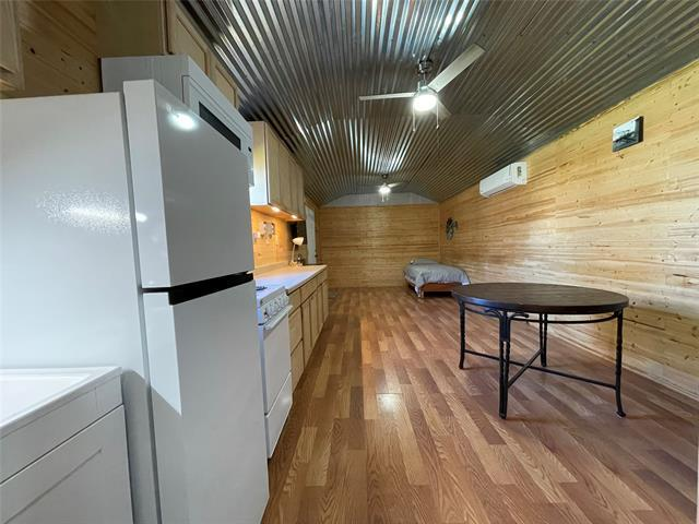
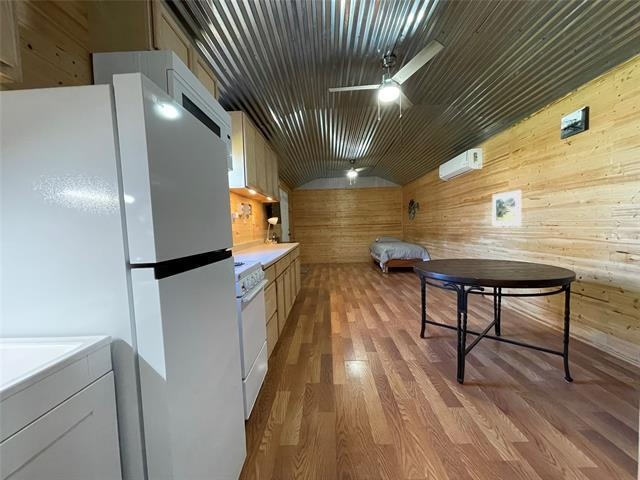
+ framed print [491,189,522,227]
